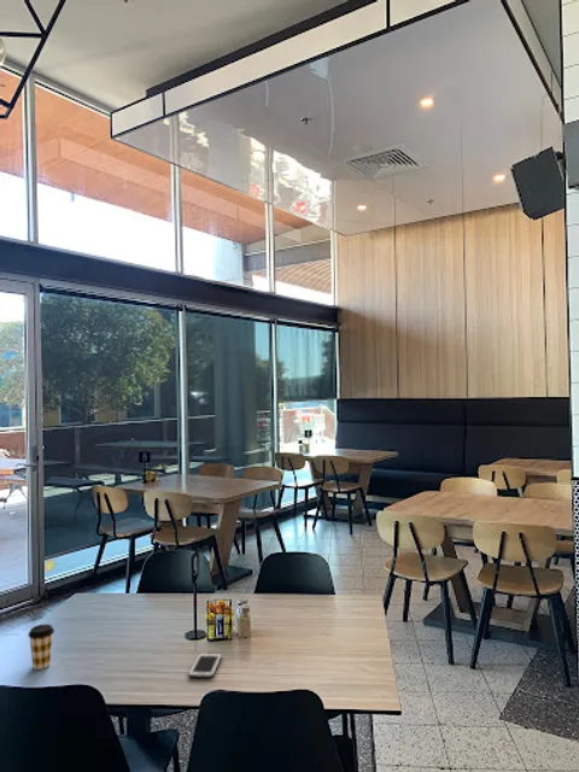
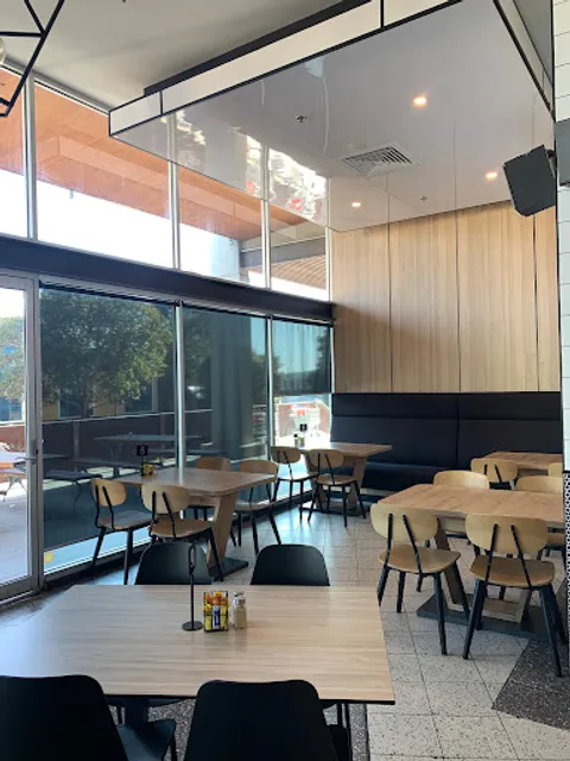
- cell phone [187,651,223,679]
- coffee cup [27,624,55,671]
